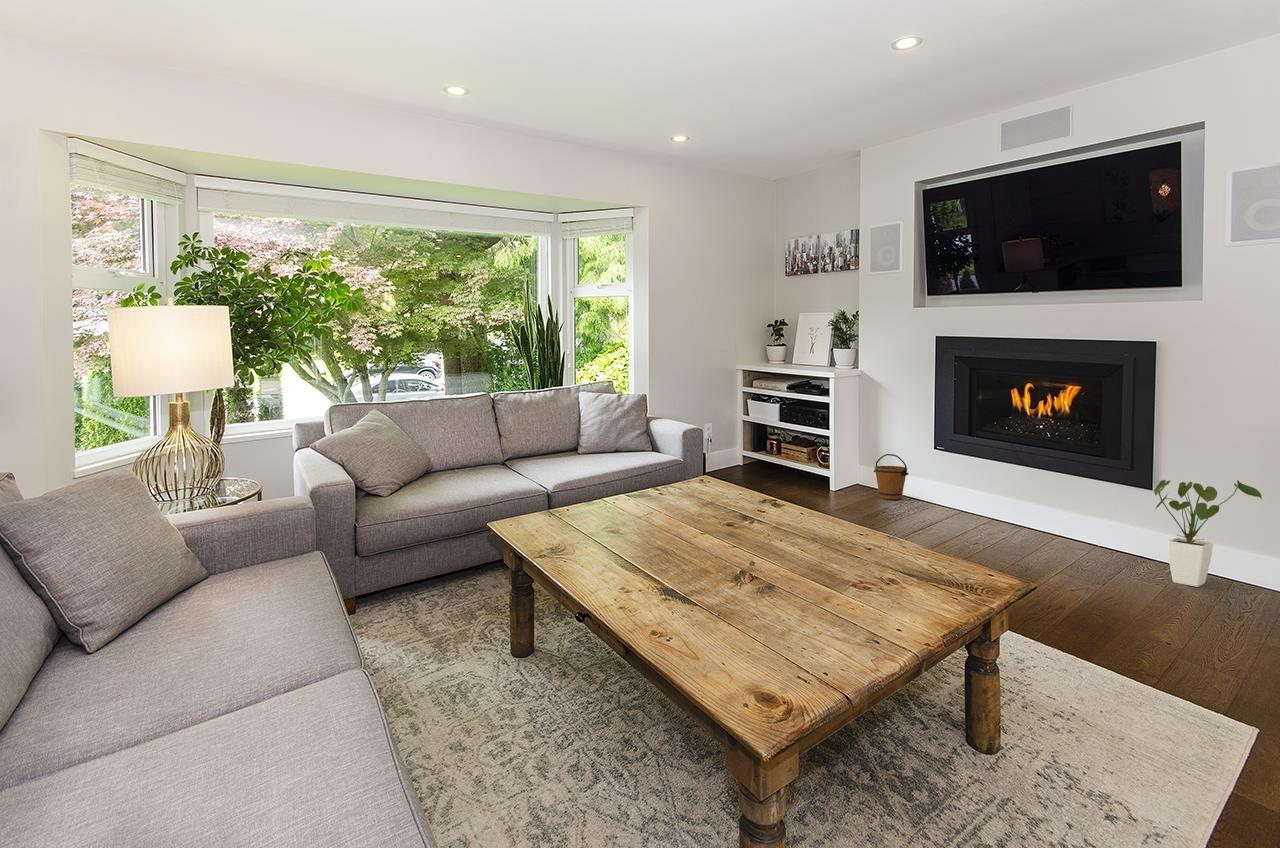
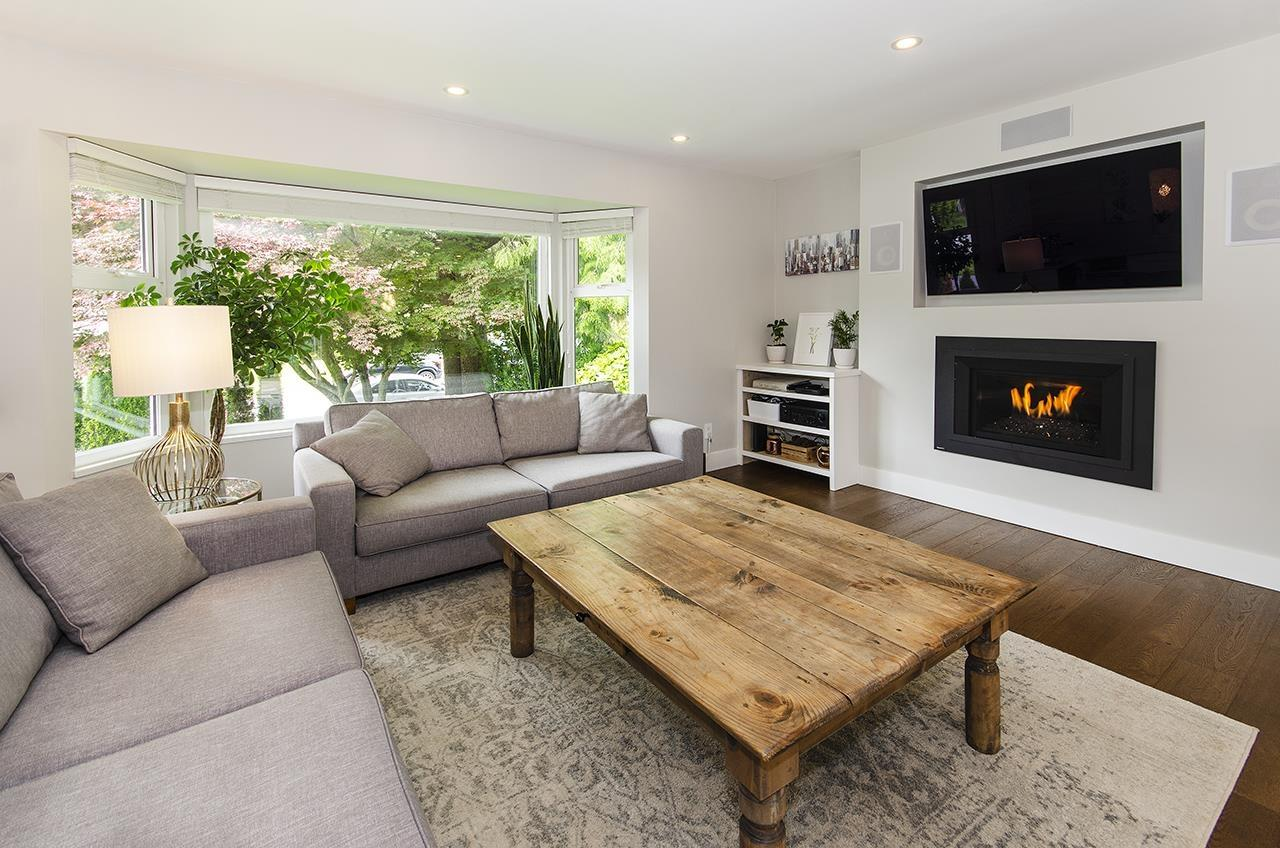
- bucket [873,453,909,500]
- house plant [1153,479,1264,588]
